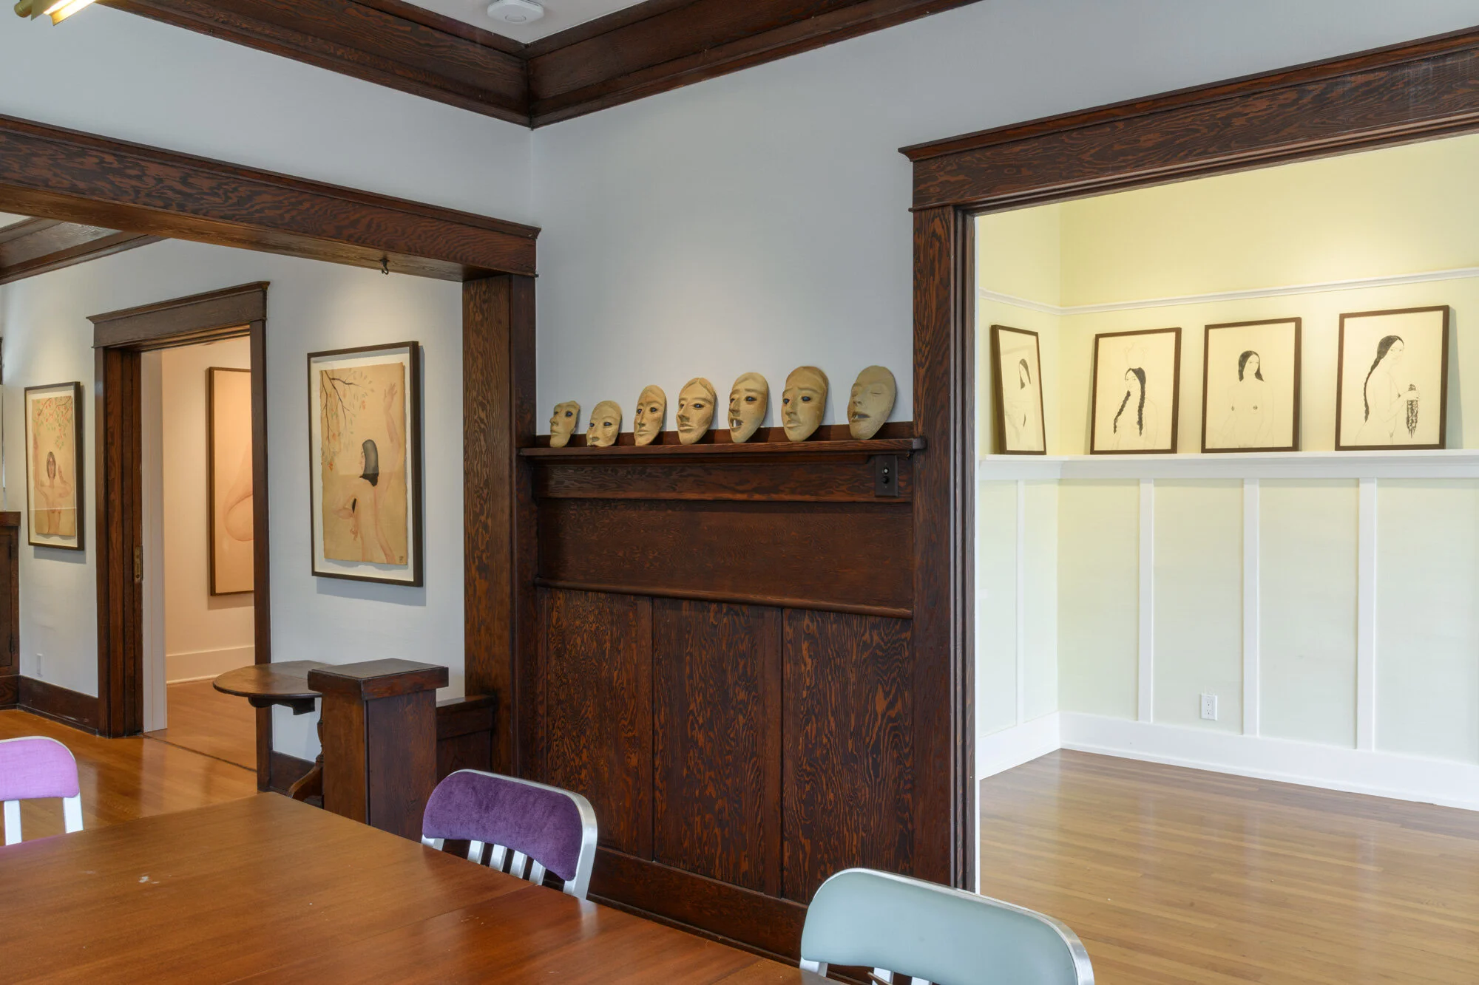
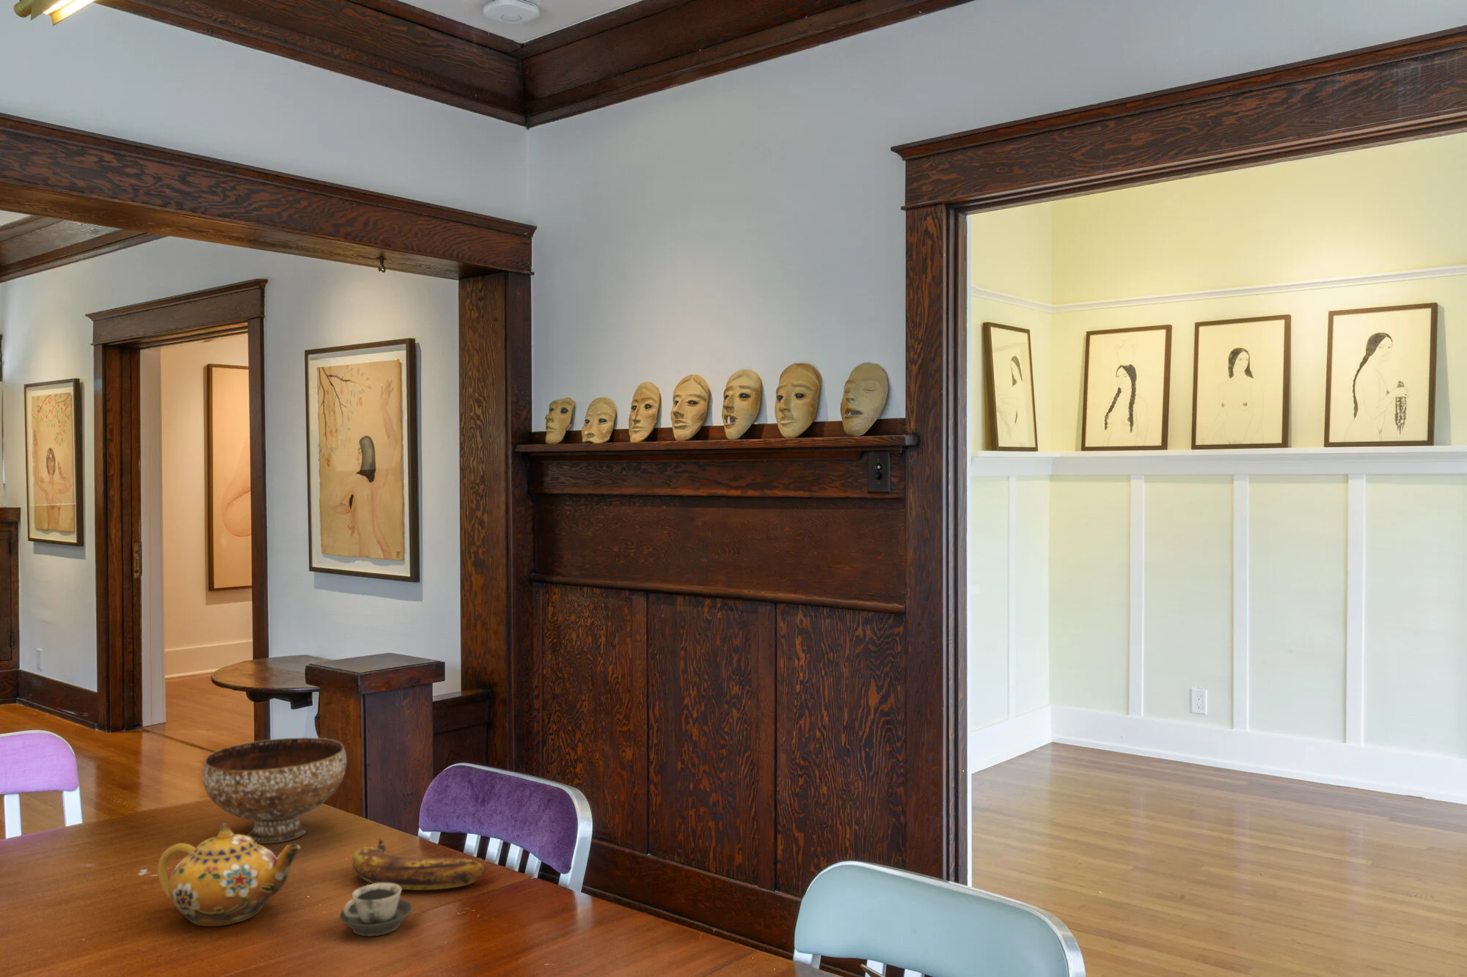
+ banana [351,835,486,891]
+ cup [339,883,413,937]
+ teapot [157,822,301,927]
+ bowl [202,737,347,844]
